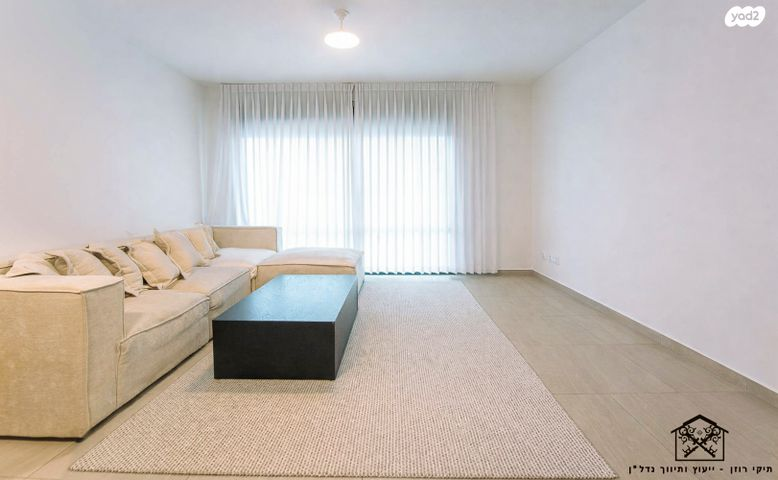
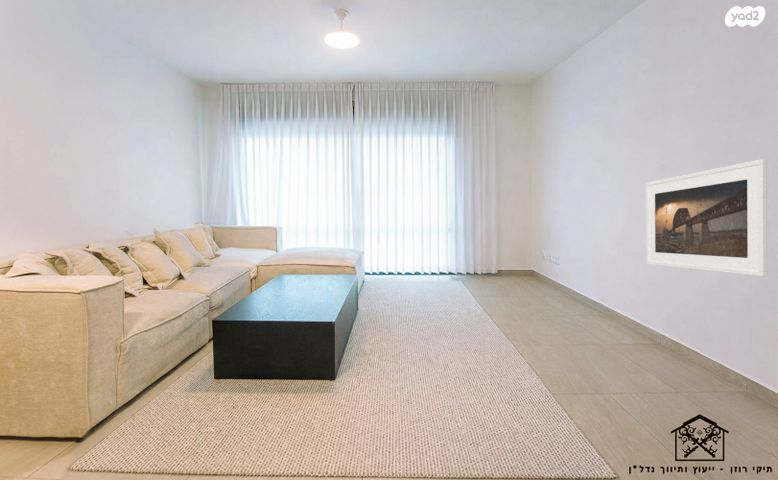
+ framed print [645,158,768,278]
